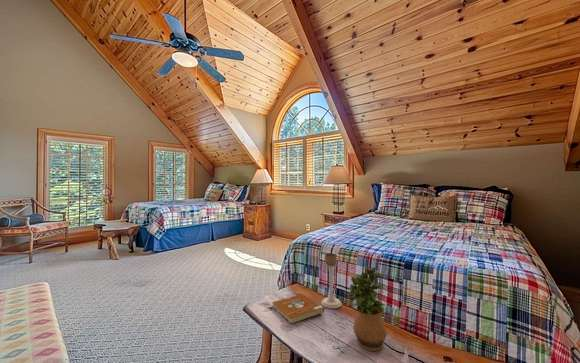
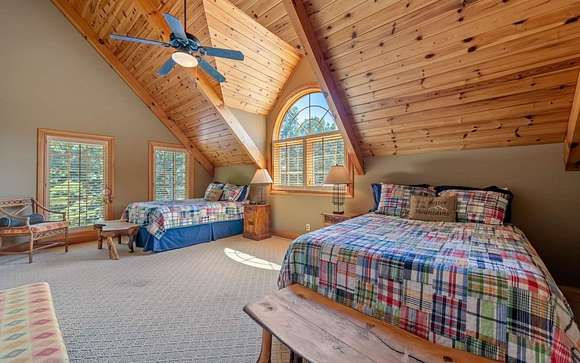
- book [271,293,325,325]
- candle holder [320,252,343,309]
- potted plant [347,265,388,352]
